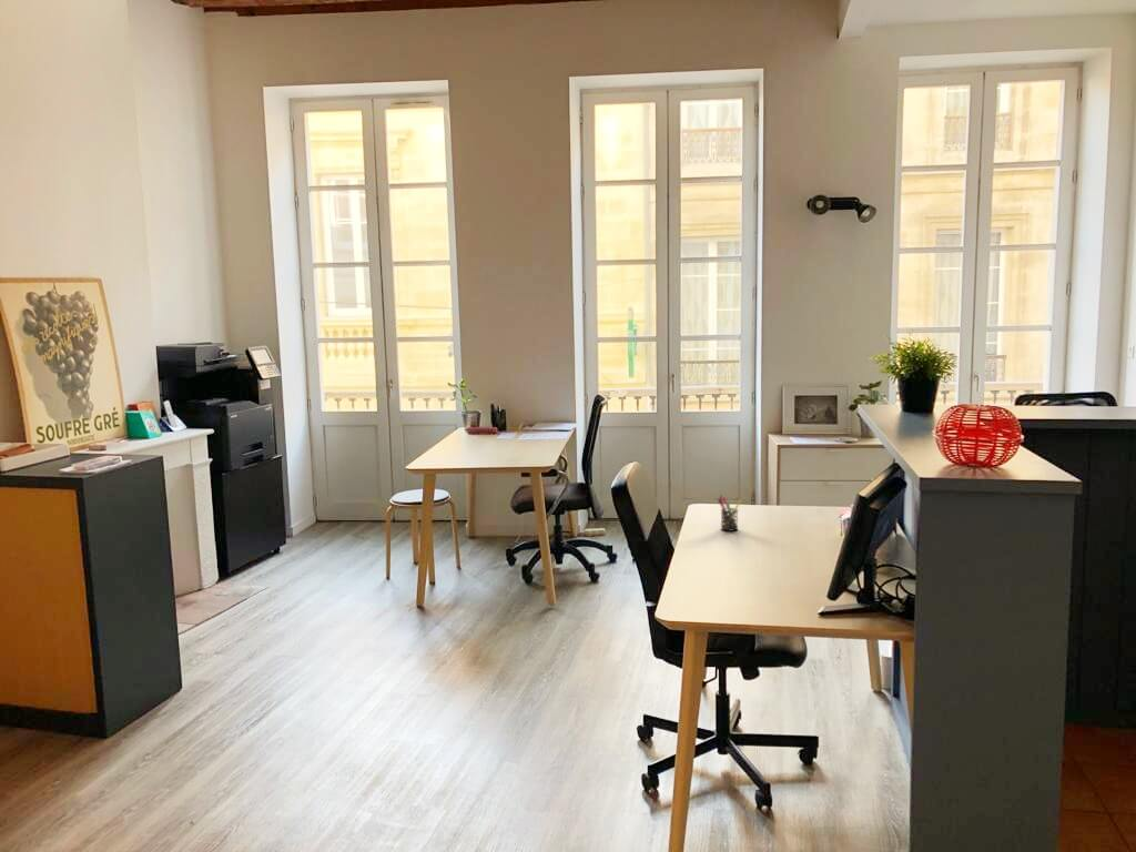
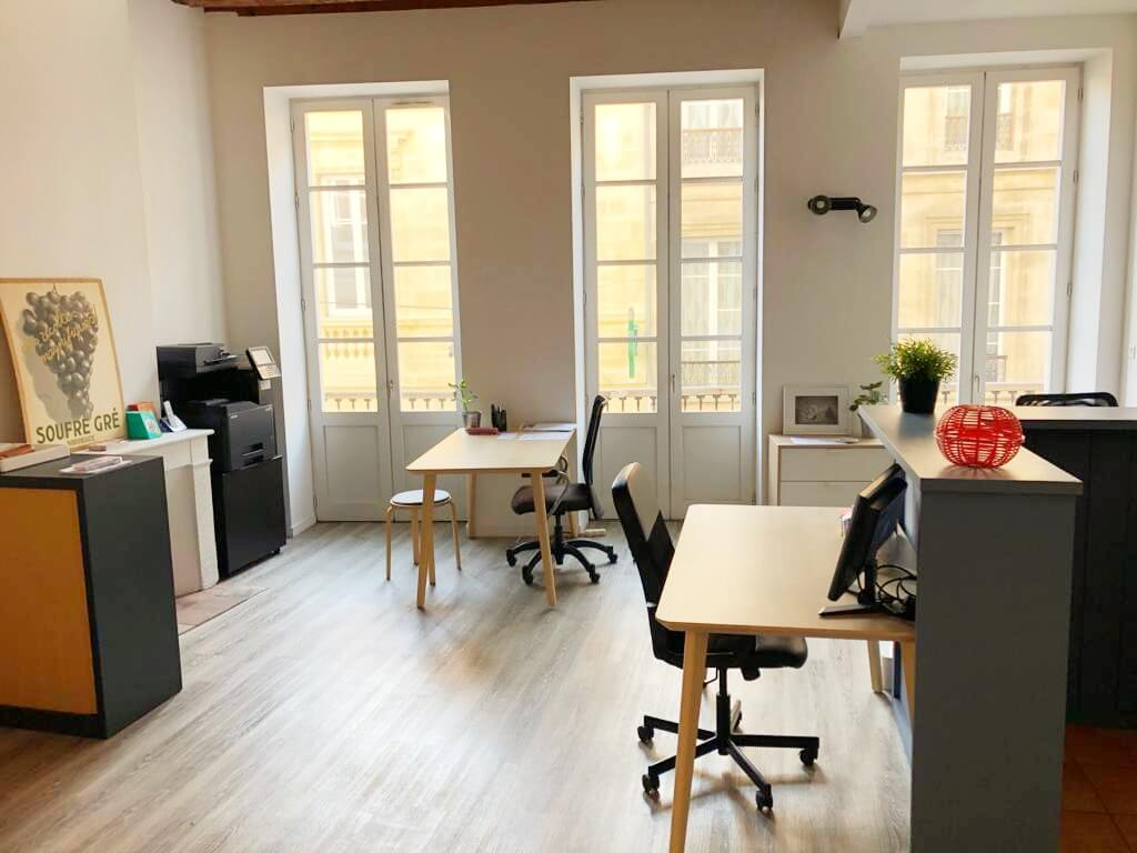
- pen holder [717,494,742,532]
